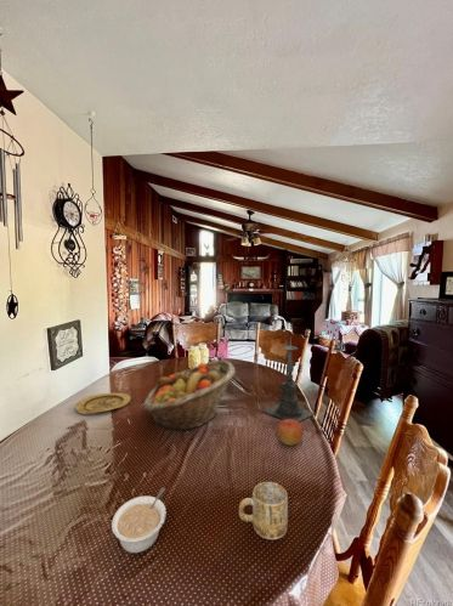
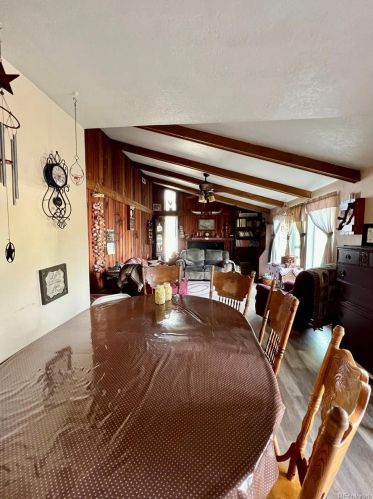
- candle holder [262,335,317,423]
- legume [111,487,168,554]
- plate [74,392,131,415]
- fruit basket [142,359,237,432]
- apple [276,419,305,447]
- mug [238,481,289,540]
